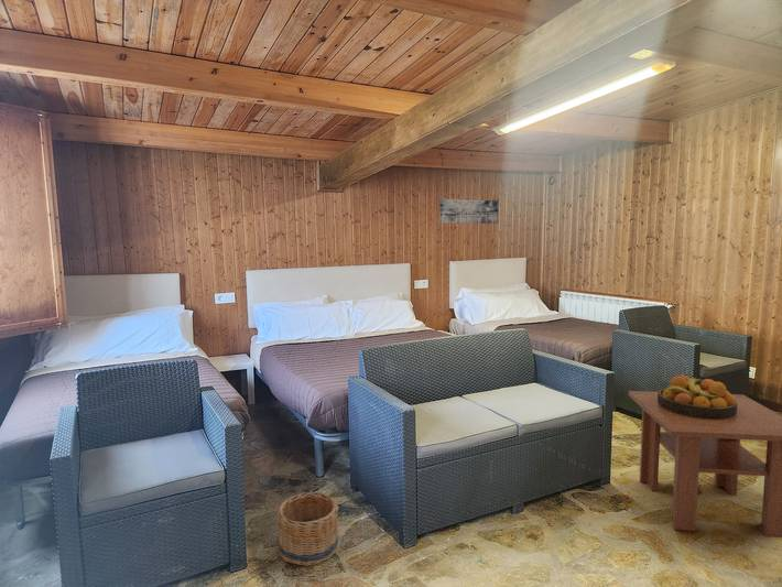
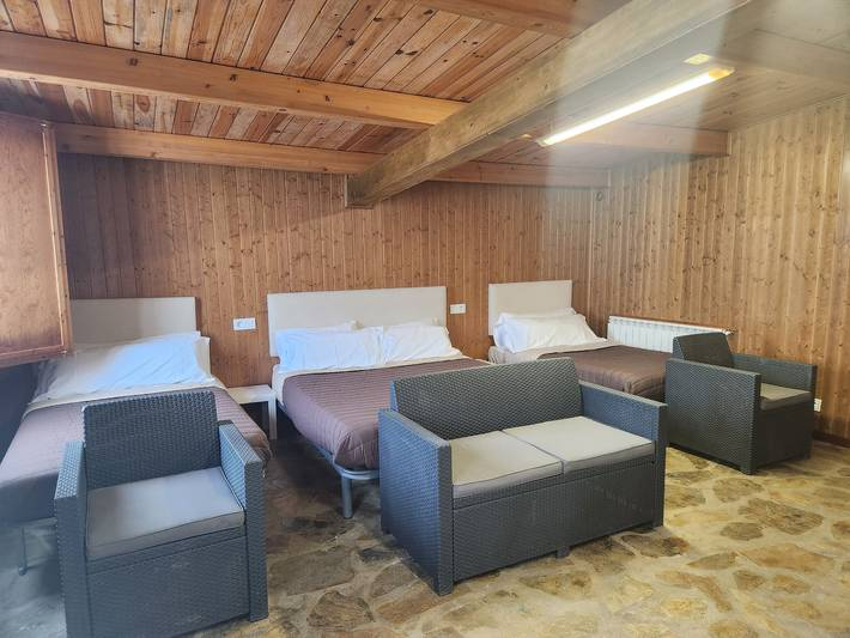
- coffee table [628,390,782,539]
- wall art [438,198,499,225]
- fruit bowl [658,374,738,418]
- basket [275,491,339,567]
